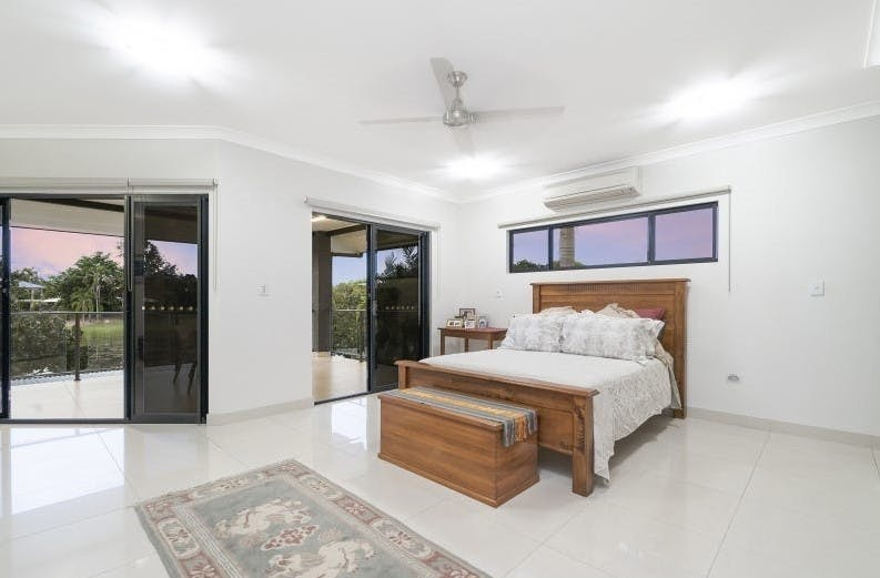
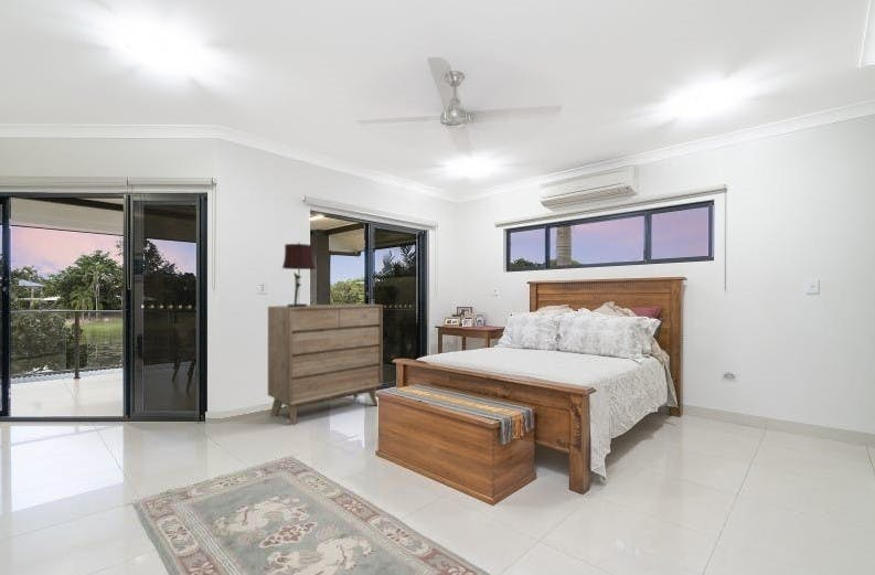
+ dresser [267,302,384,427]
+ table lamp [281,241,317,307]
